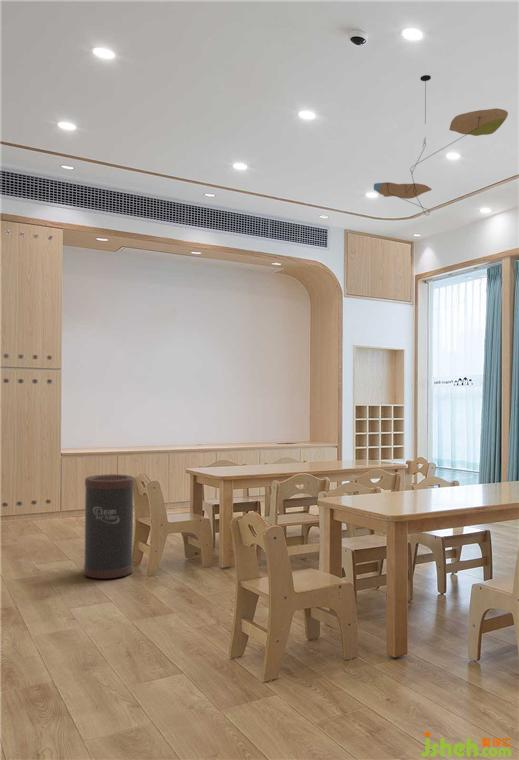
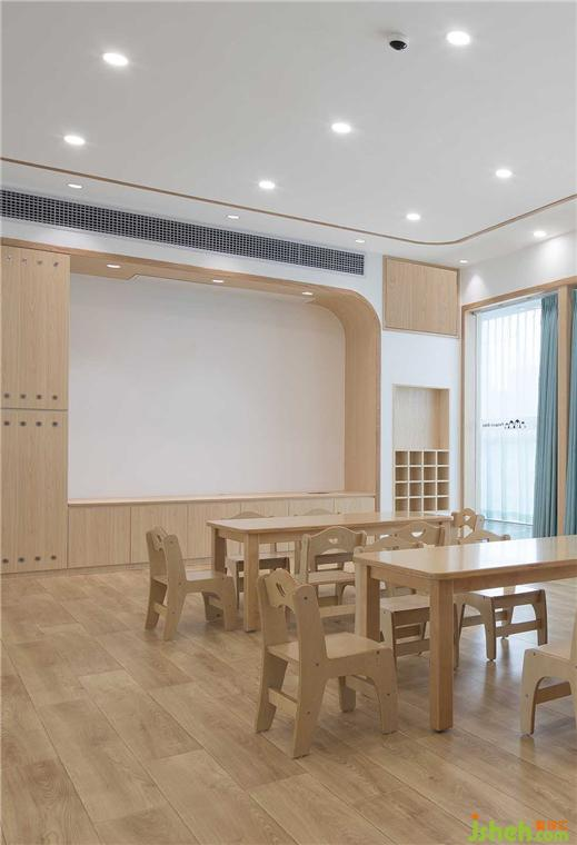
- ceiling mobile [373,74,509,216]
- trash can [83,473,135,580]
